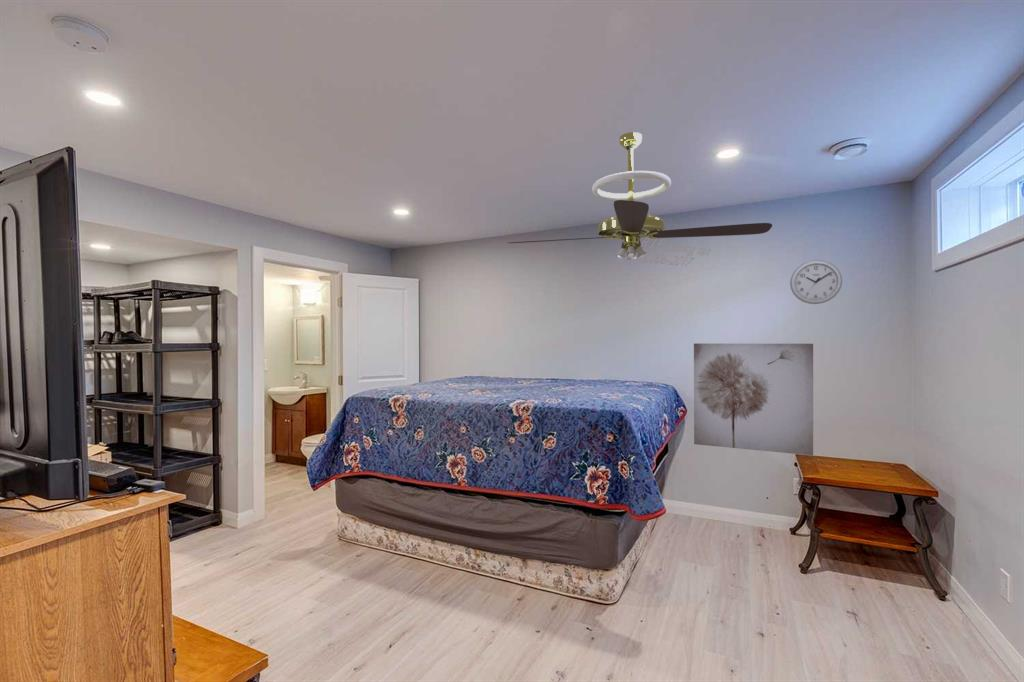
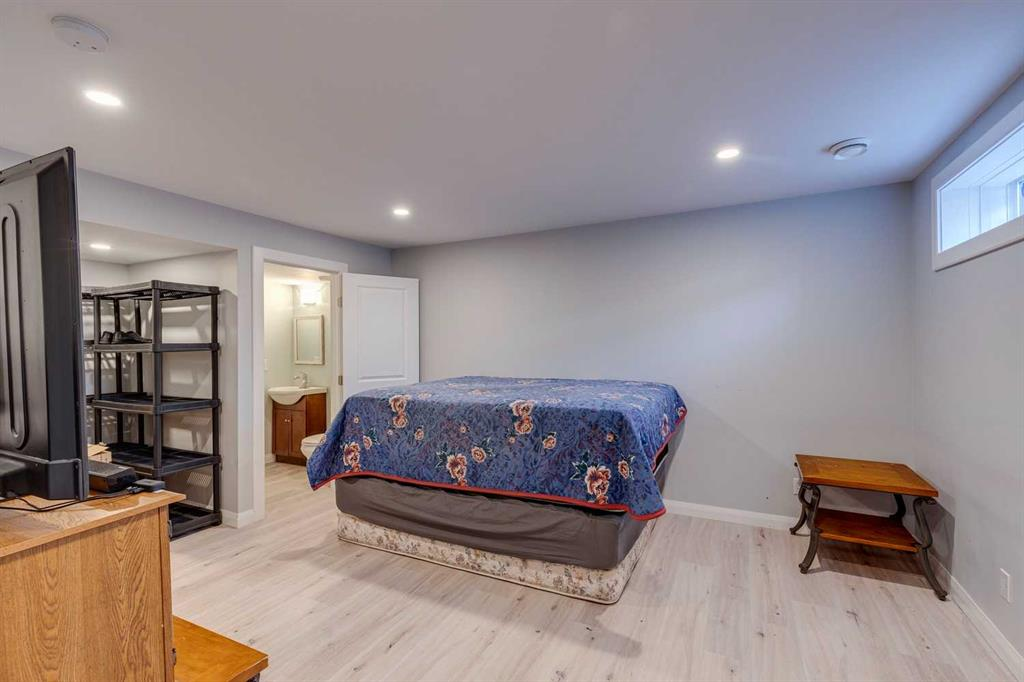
- wall clock [789,259,843,305]
- wall art [693,342,814,456]
- ceiling fan [508,131,773,267]
